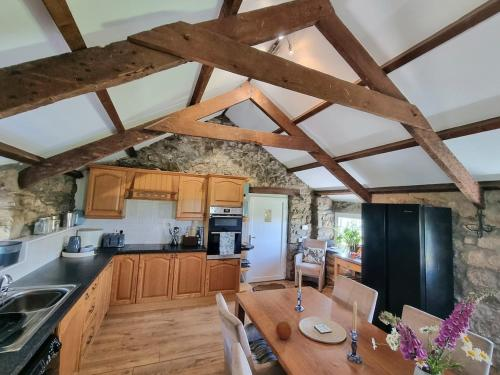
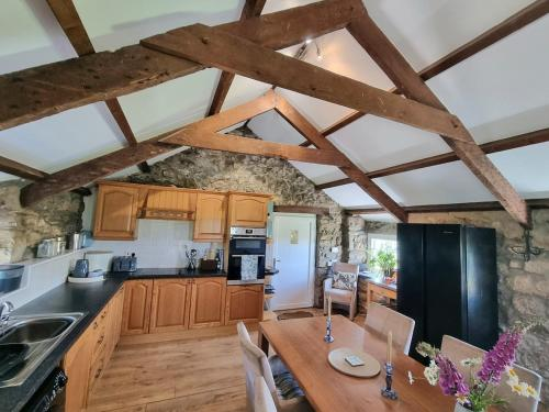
- fruit [275,321,293,340]
